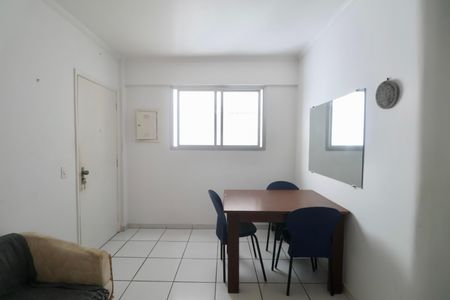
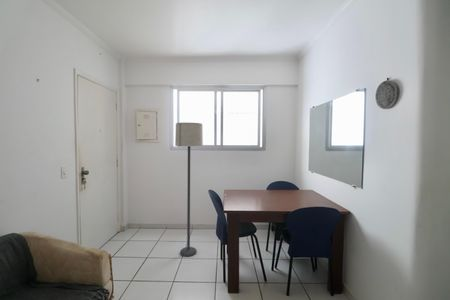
+ lamp [174,122,204,258]
